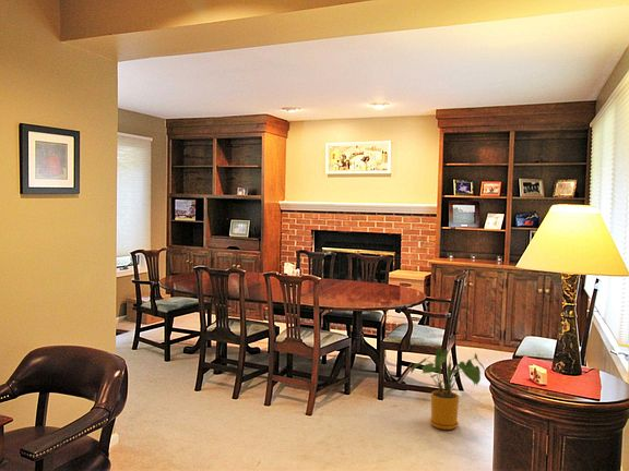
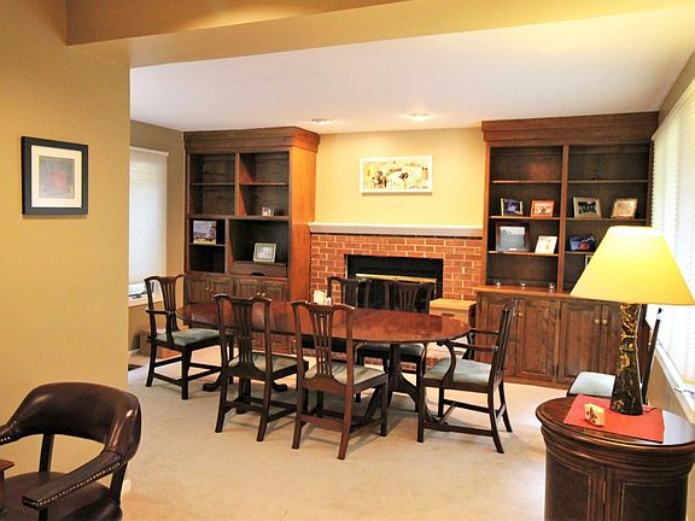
- house plant [410,347,486,431]
